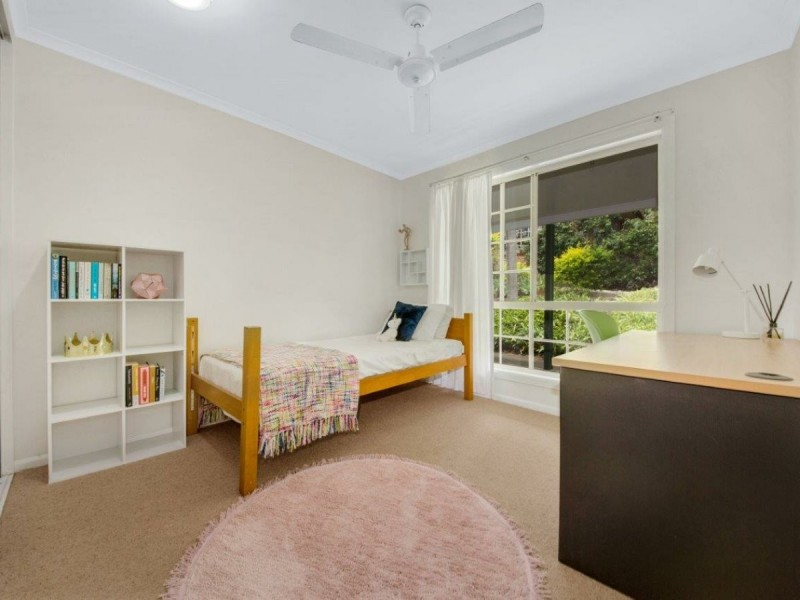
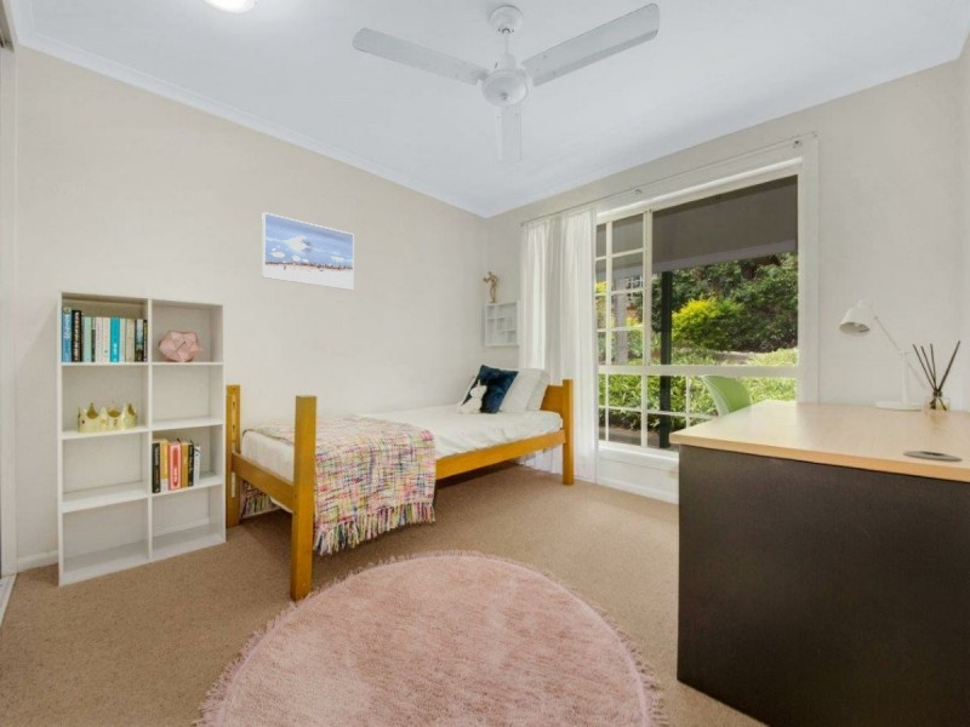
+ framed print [261,211,355,291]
